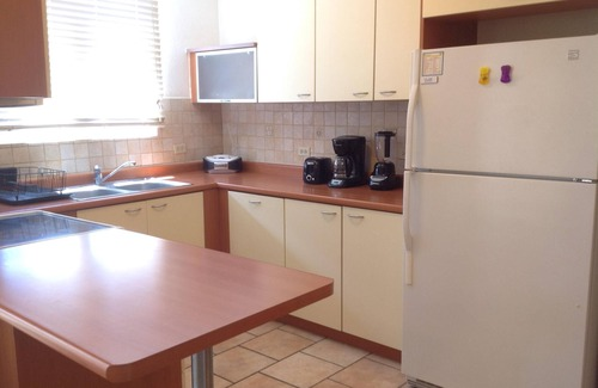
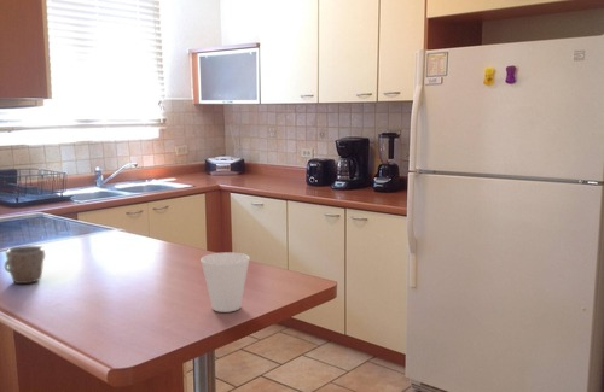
+ cup [199,251,251,314]
+ mug [4,245,46,285]
